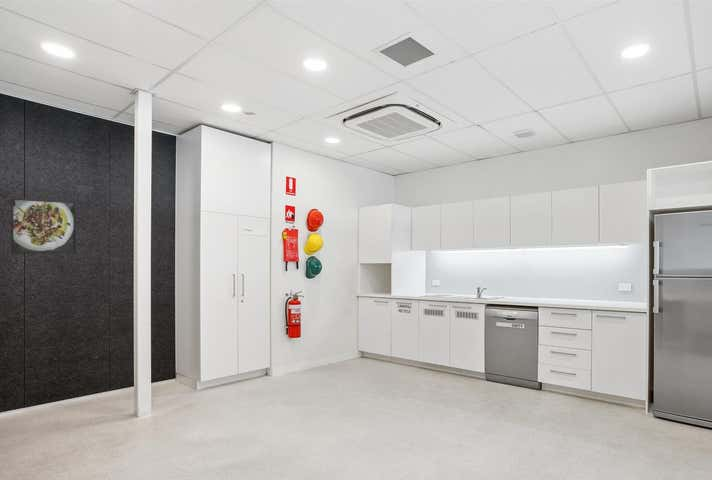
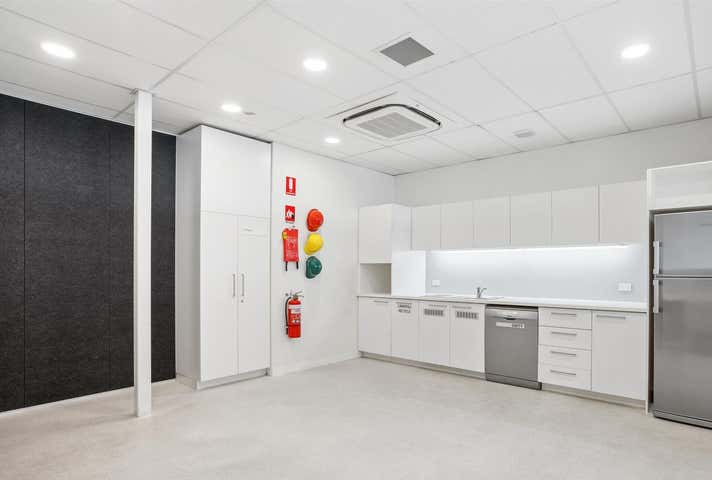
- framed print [10,197,77,255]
